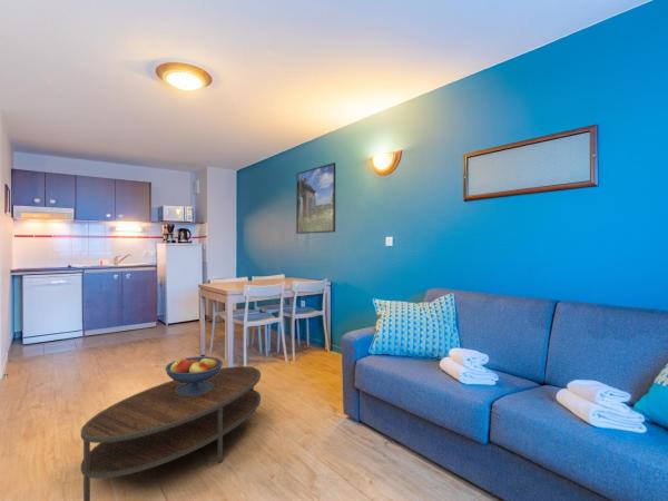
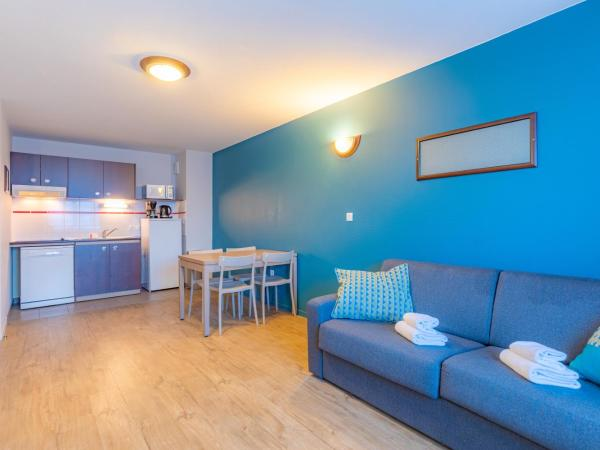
- coffee table [80,365,262,501]
- fruit bowl [164,355,224,395]
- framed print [295,161,336,235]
